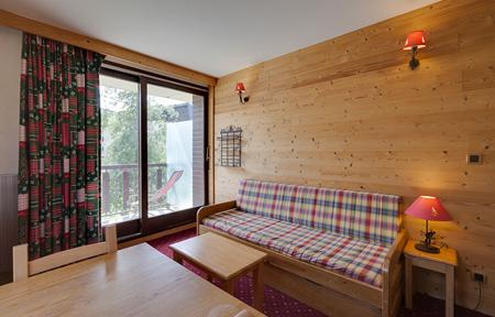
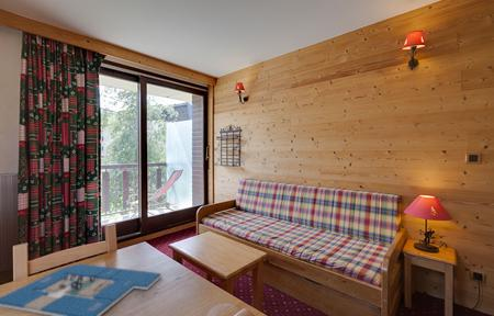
+ board game [0,263,164,316]
